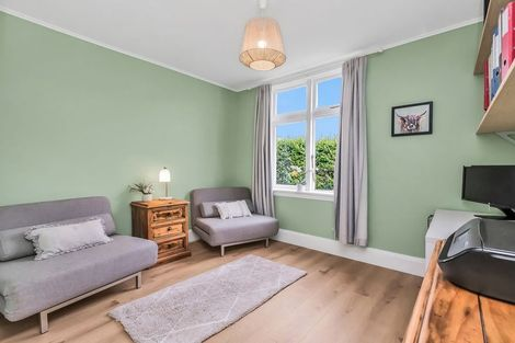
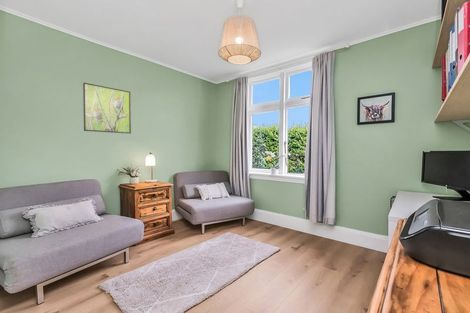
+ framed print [82,82,132,135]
